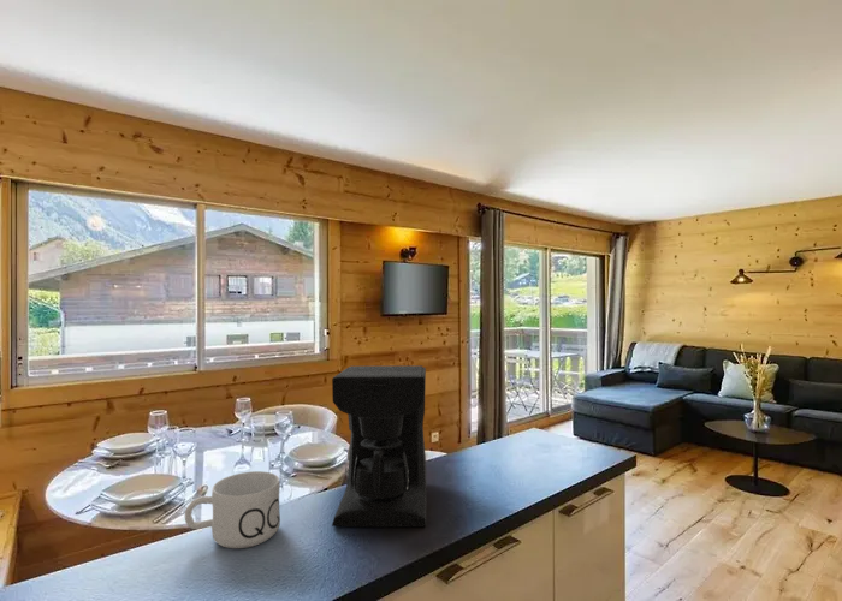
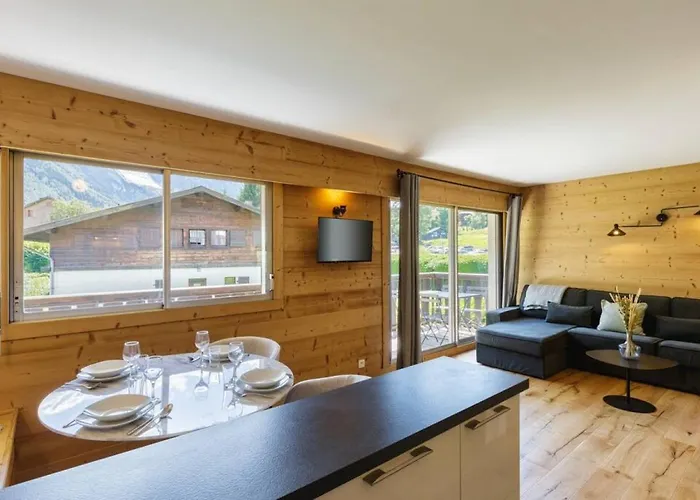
- coffee maker [331,364,427,528]
- mug [184,470,281,549]
